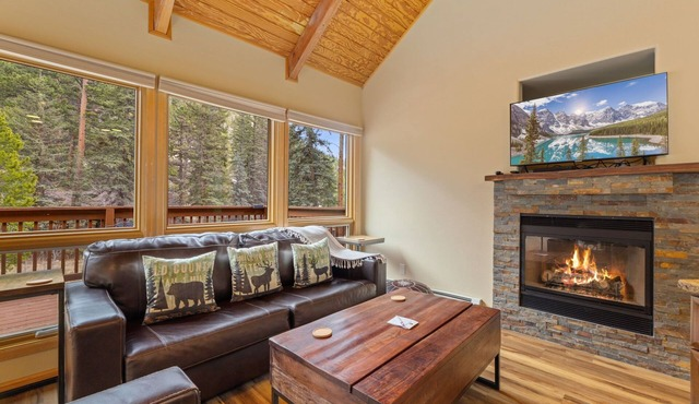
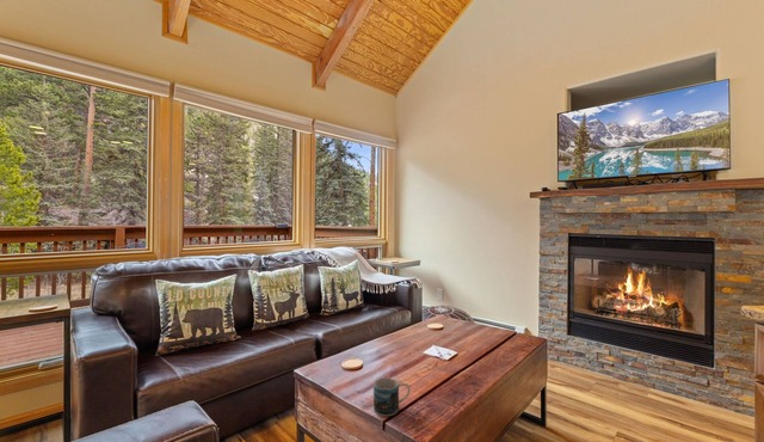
+ mug [372,376,411,417]
